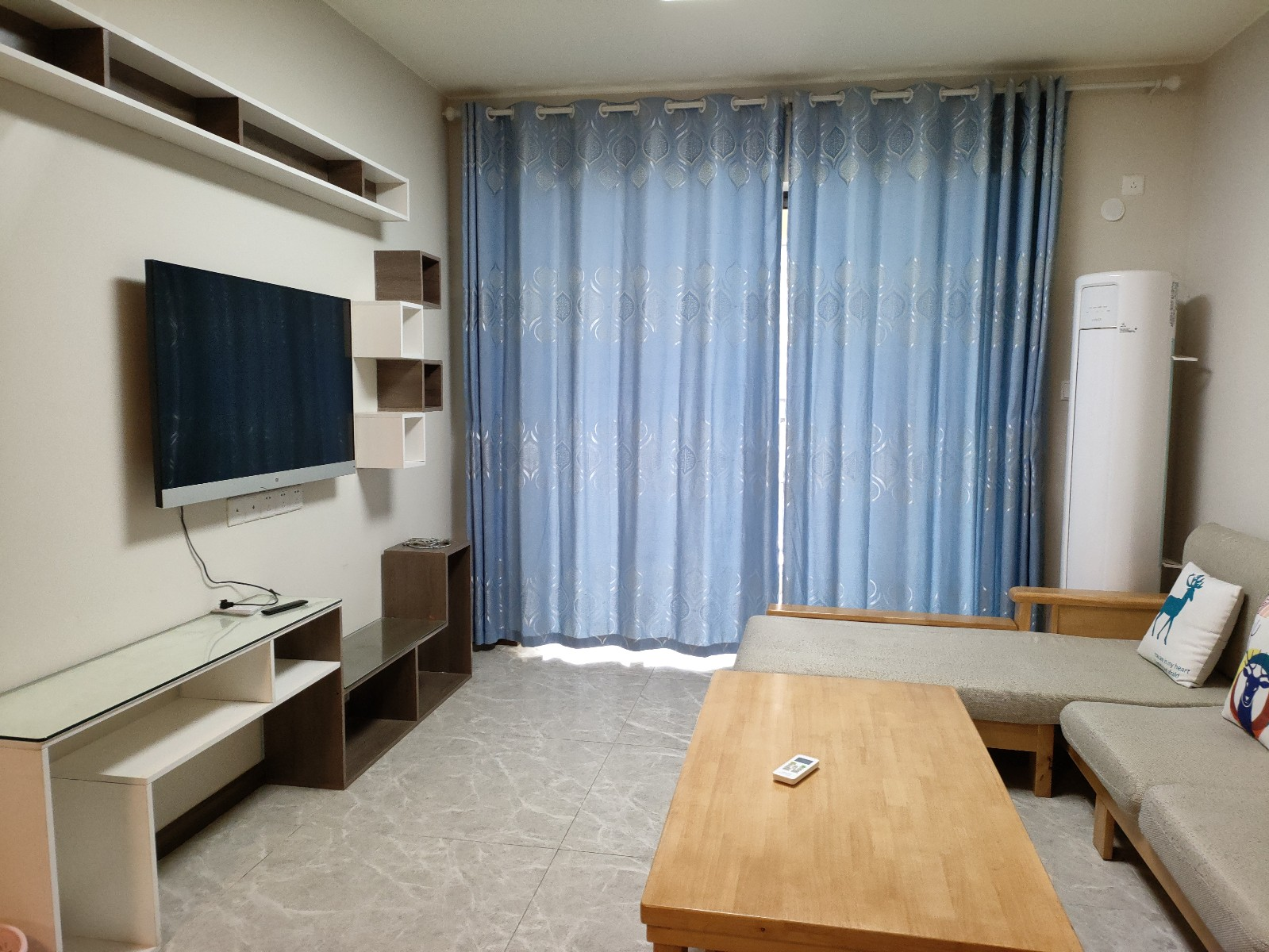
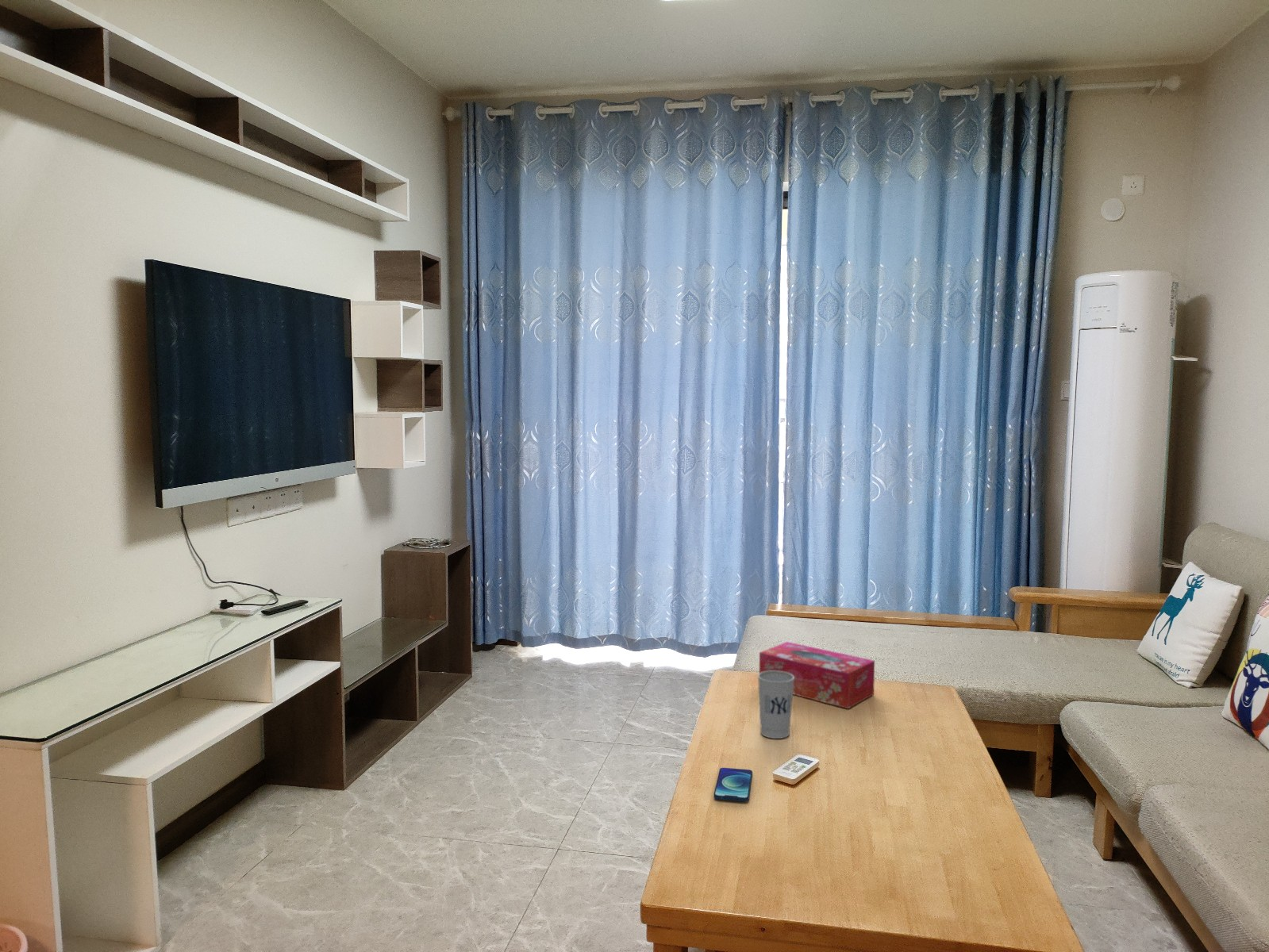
+ cup [757,670,794,739]
+ smartphone [713,767,753,802]
+ tissue box [758,641,875,709]
